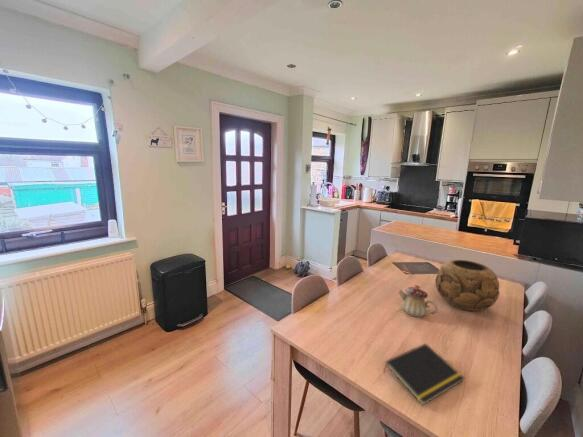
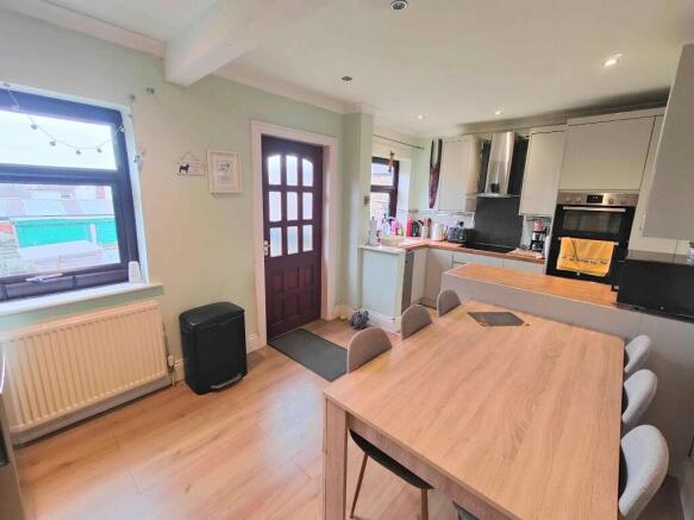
- decorative bowl [434,259,501,312]
- teapot [397,284,439,318]
- notepad [383,343,465,406]
